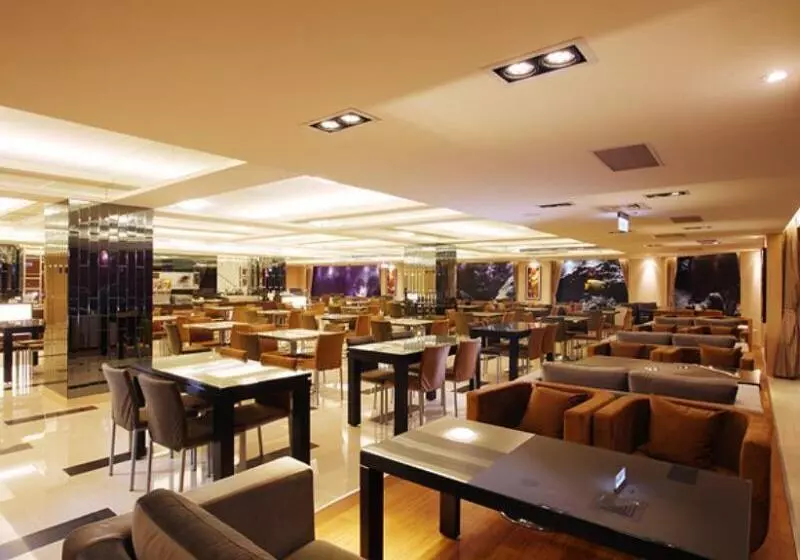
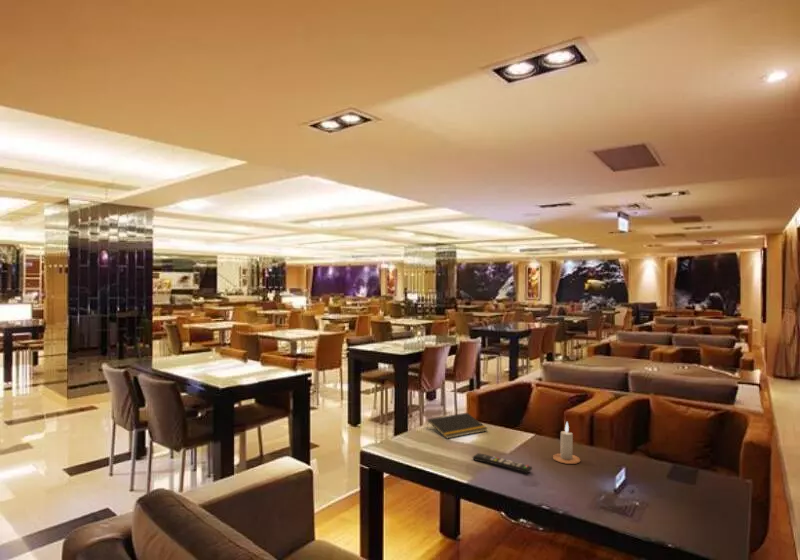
+ notepad [426,412,489,440]
+ candle [552,421,581,465]
+ remote control [472,452,533,474]
